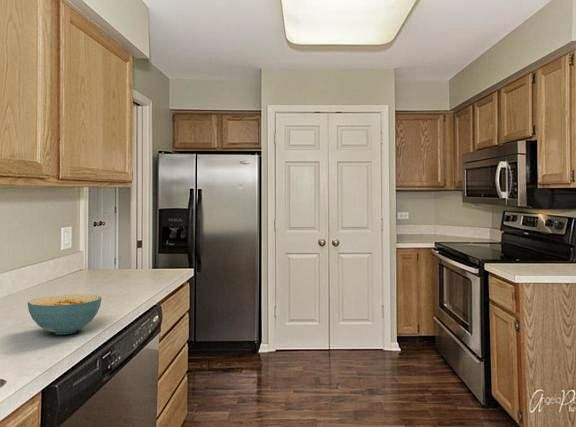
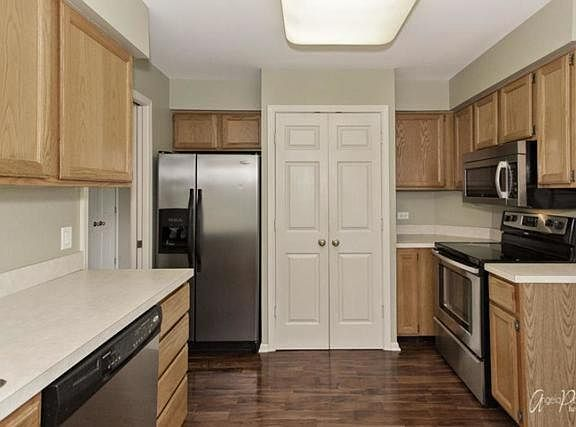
- cereal bowl [27,293,103,336]
